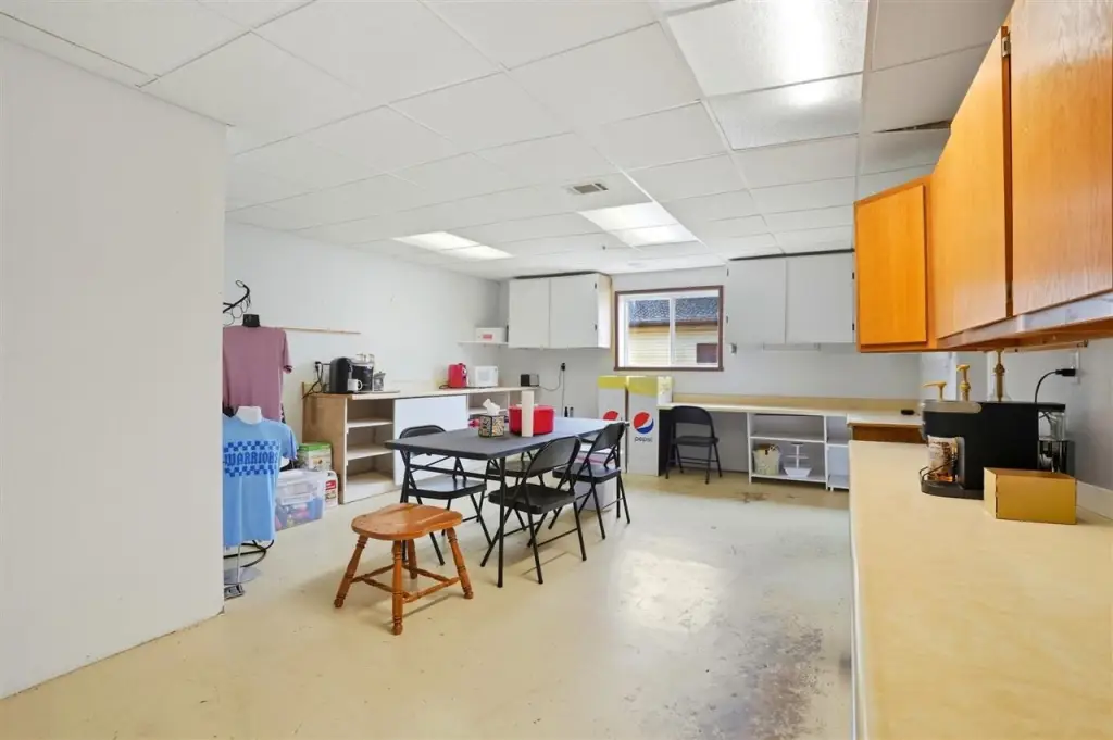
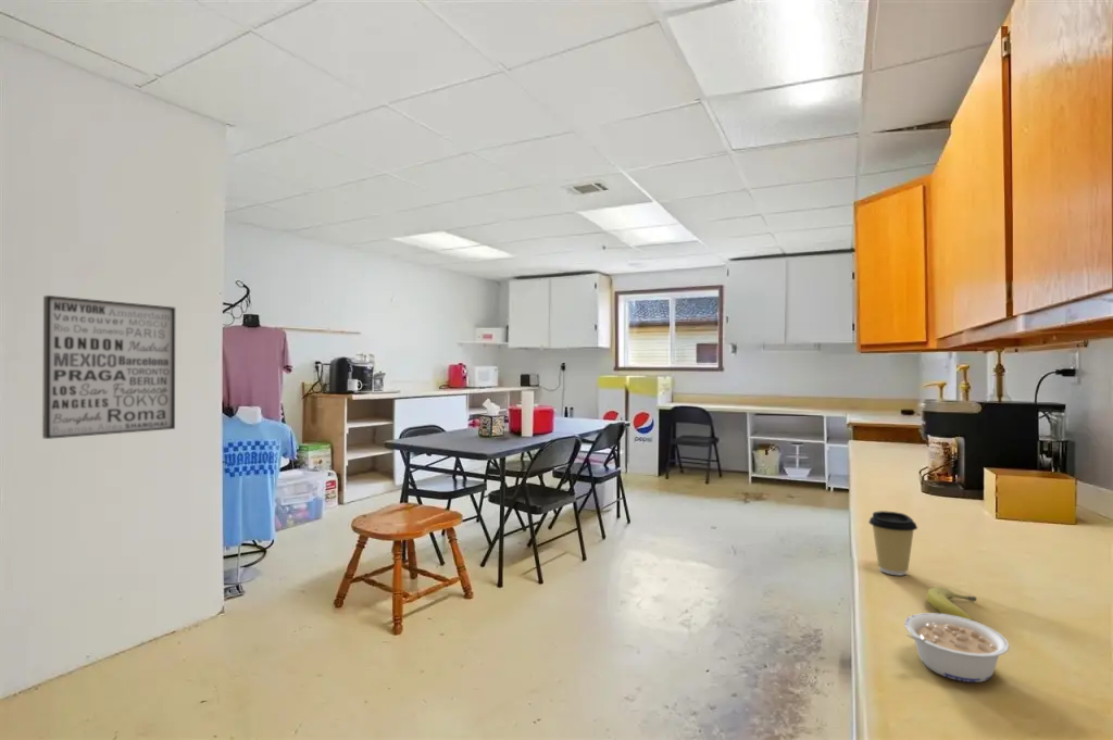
+ coffee cup [867,510,918,576]
+ legume [903,612,1011,683]
+ wall art [41,294,176,440]
+ fruit [925,586,977,622]
